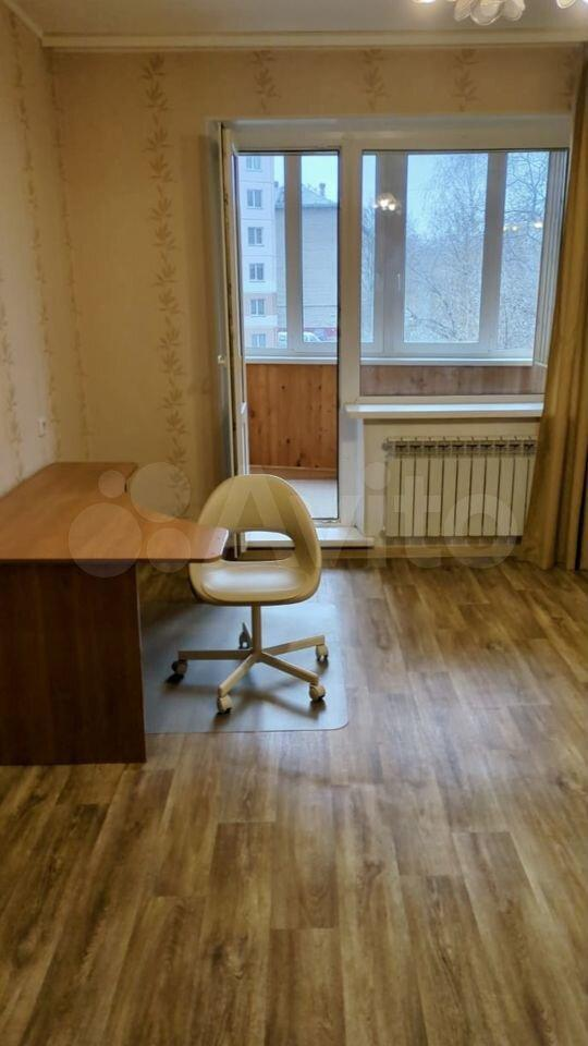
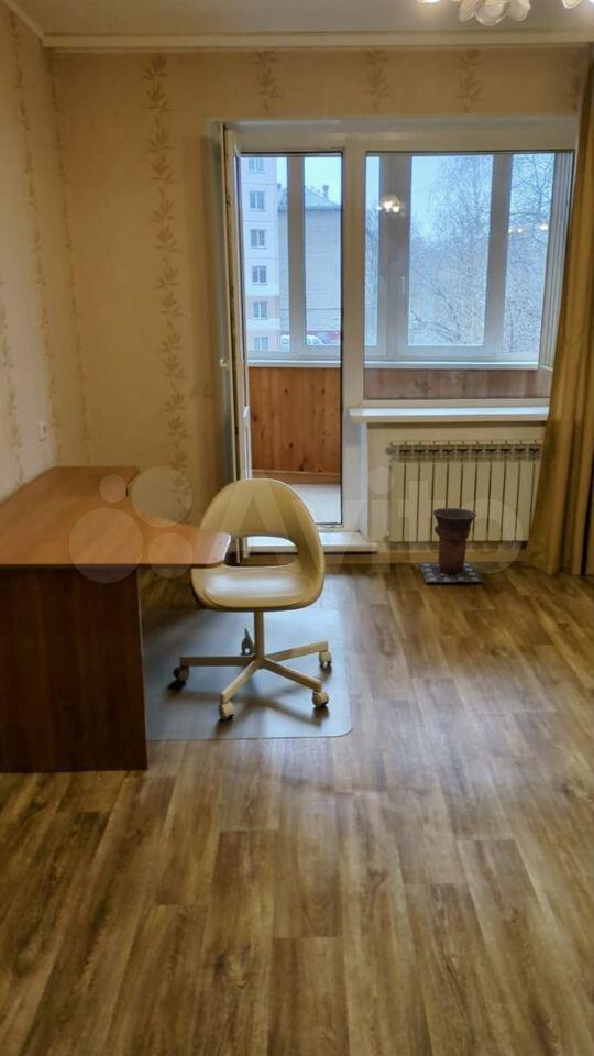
+ vase [417,507,484,583]
